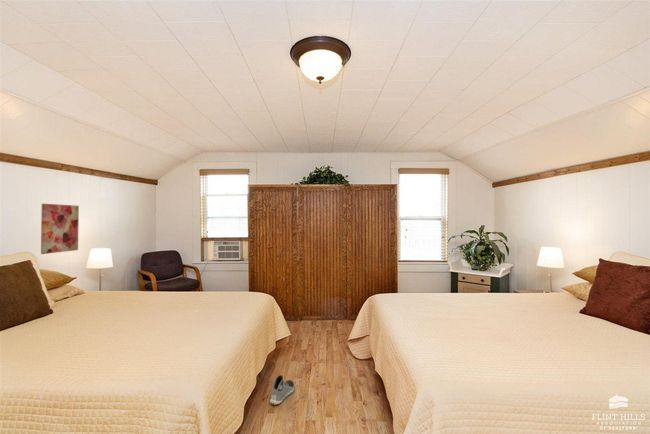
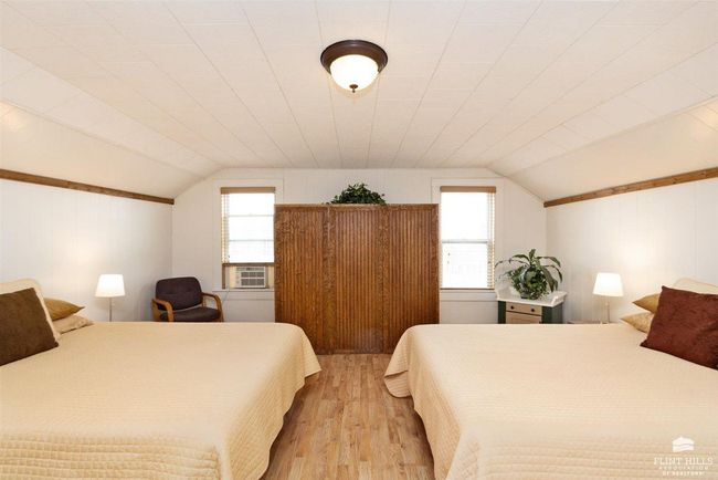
- wall art [40,203,80,255]
- sneaker [269,374,295,406]
